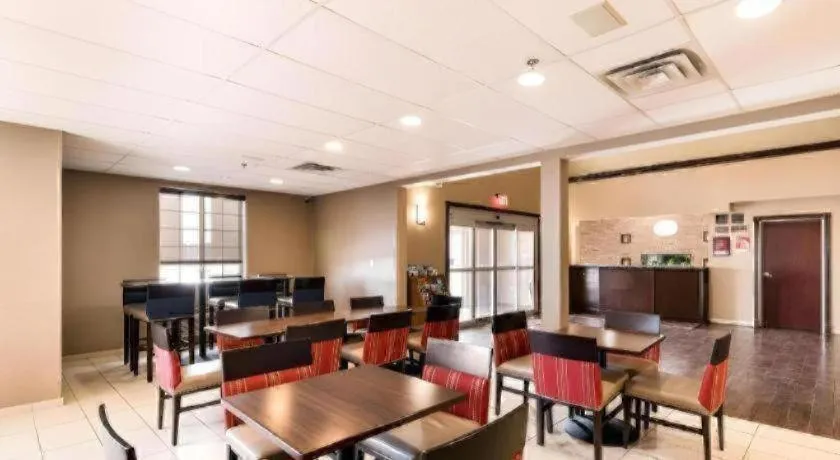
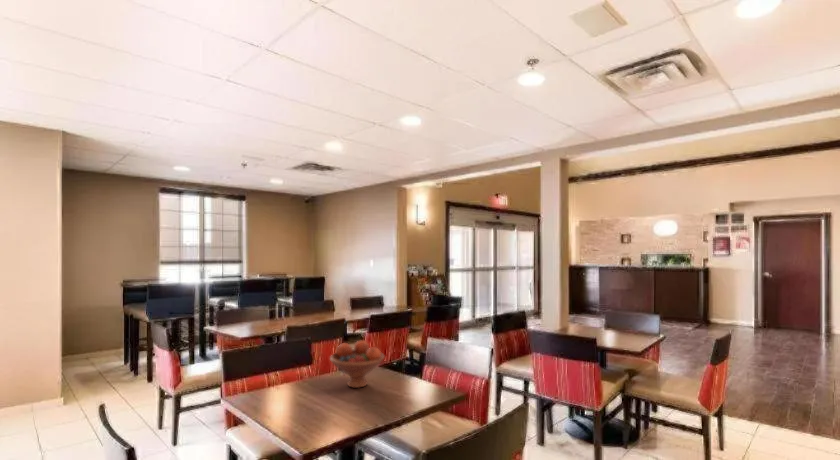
+ fruit bowl [329,339,386,389]
